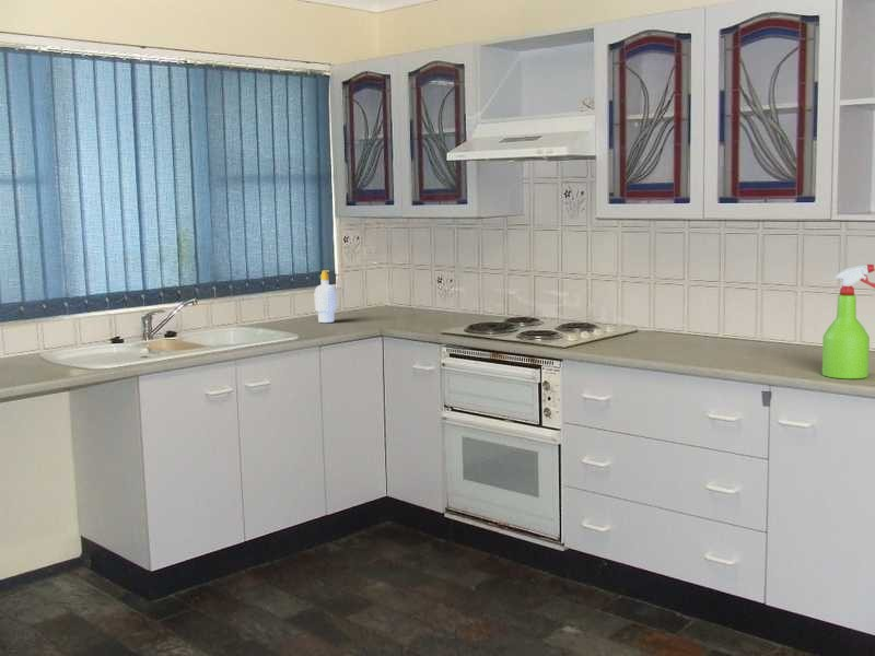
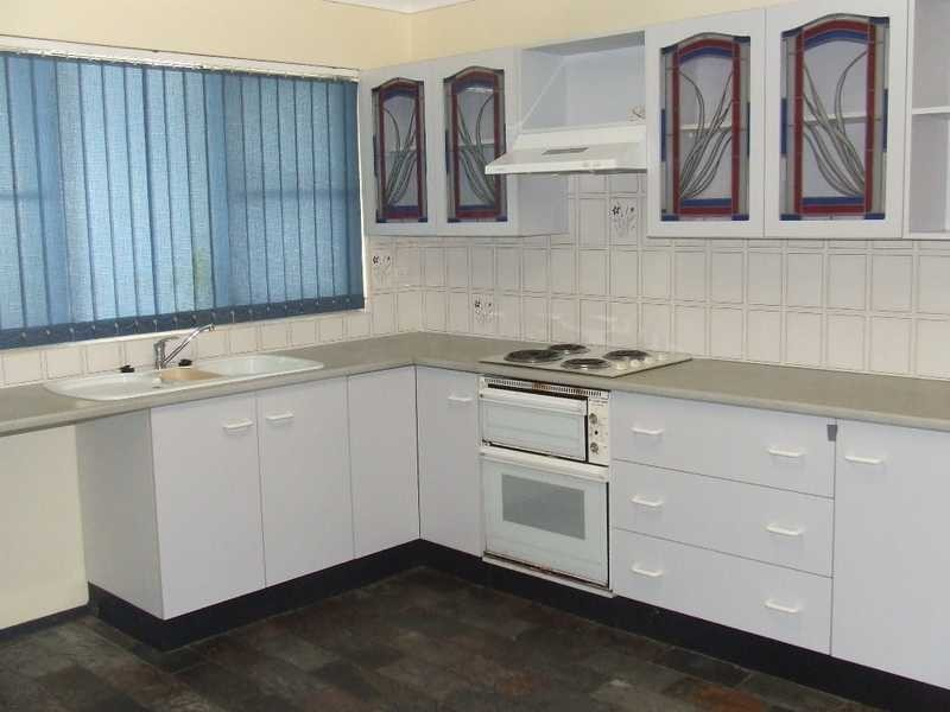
- soap bottle [314,270,338,324]
- spray bottle [821,263,875,379]
